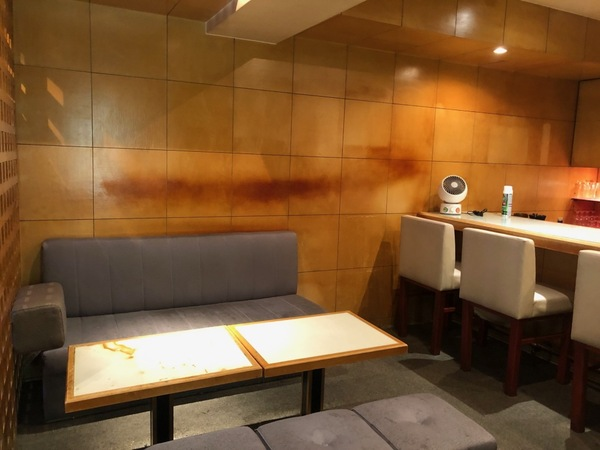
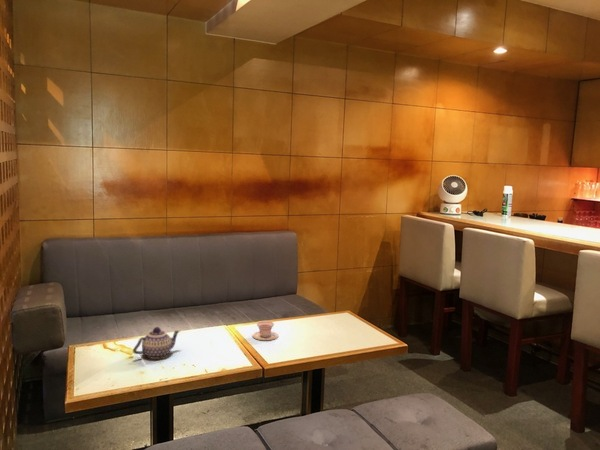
+ teapot [132,326,181,360]
+ teacup [252,320,279,341]
